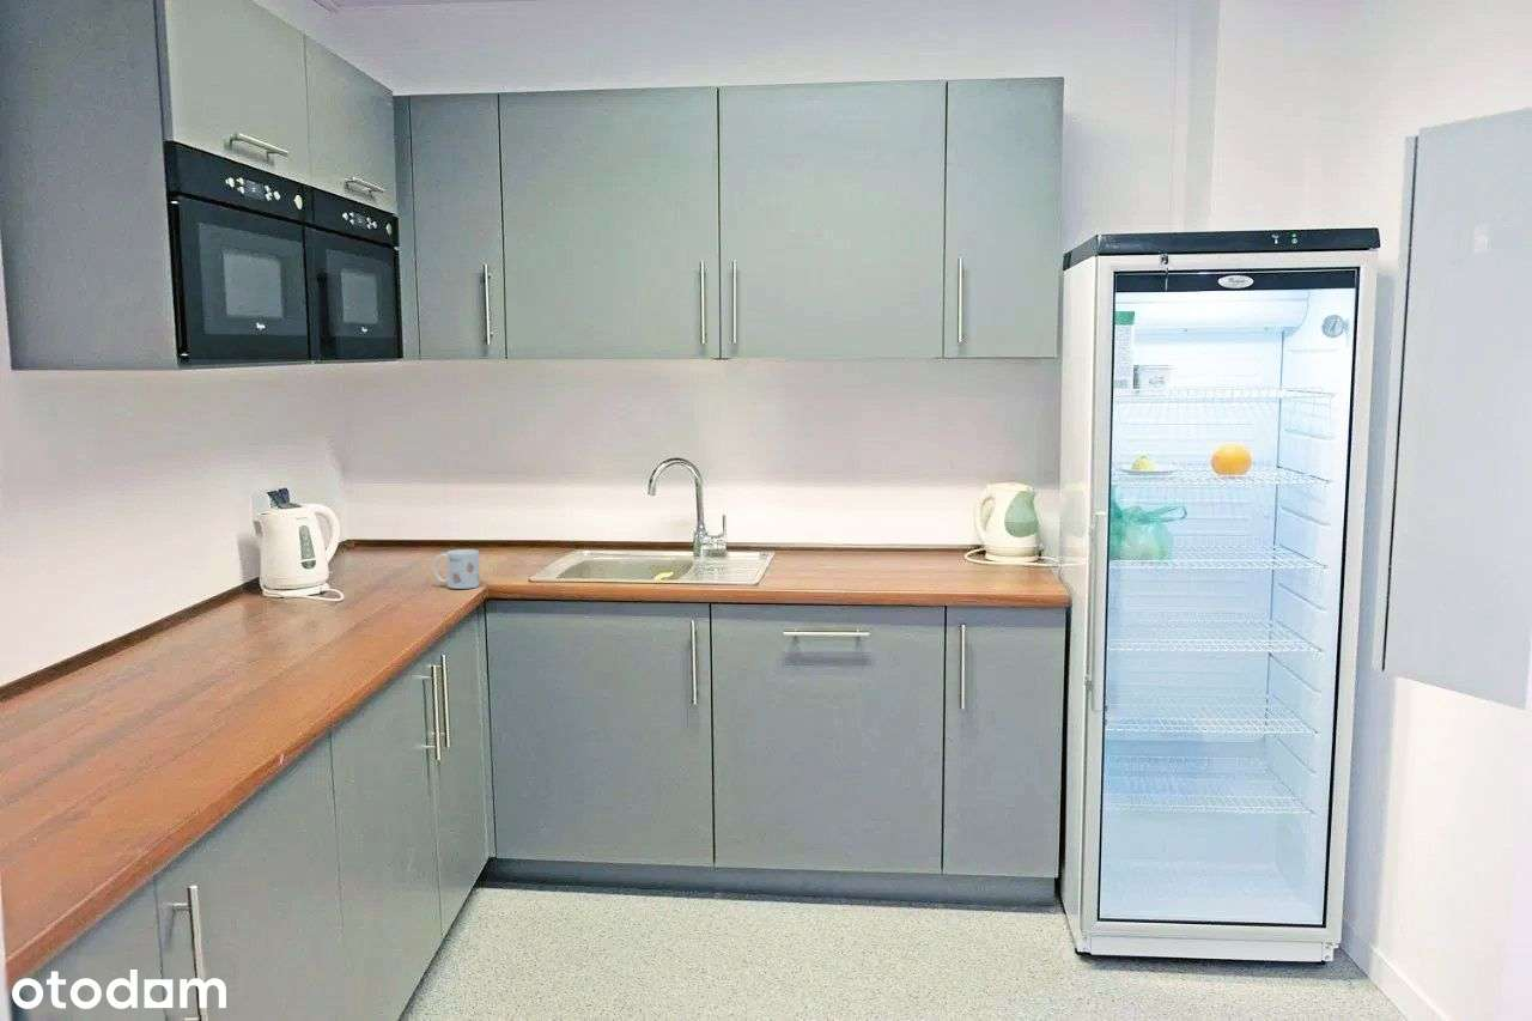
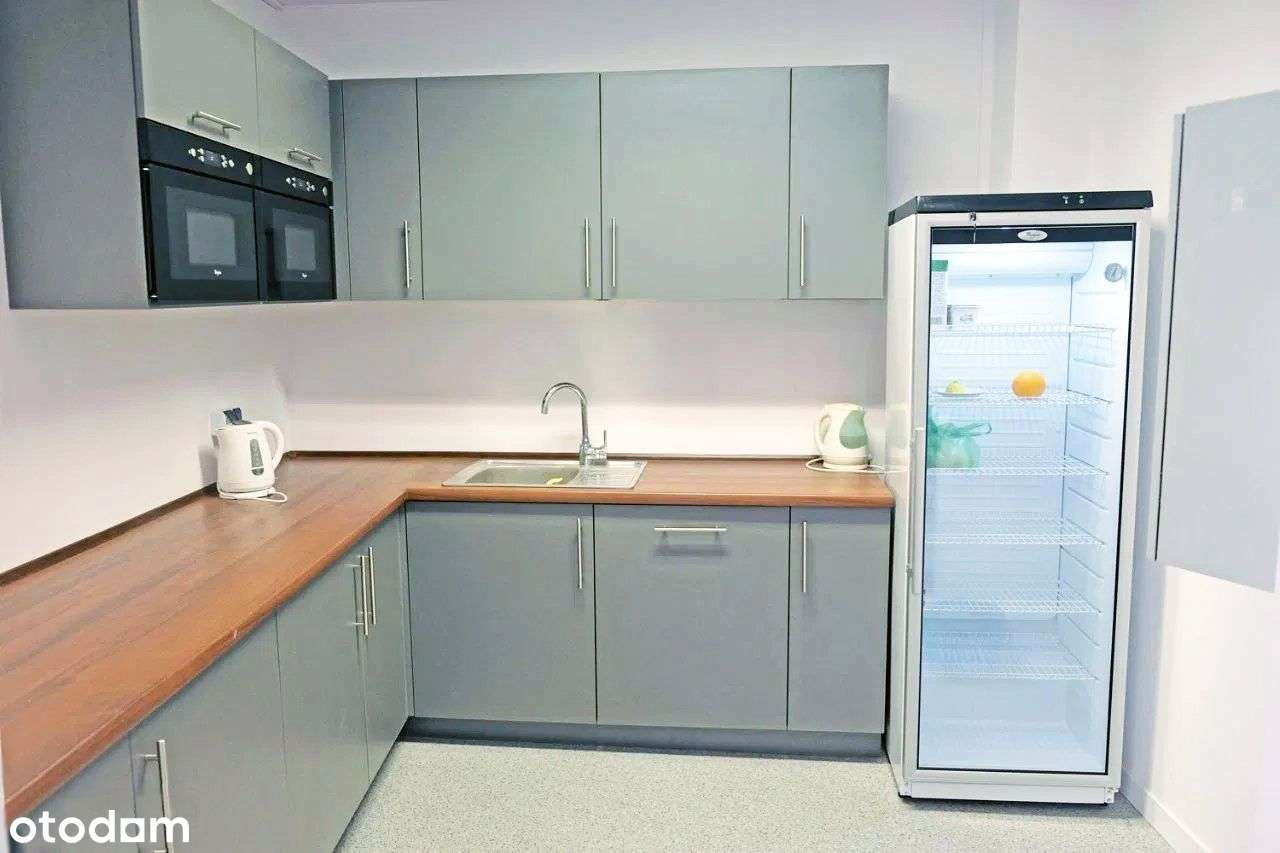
- mug [432,548,481,590]
